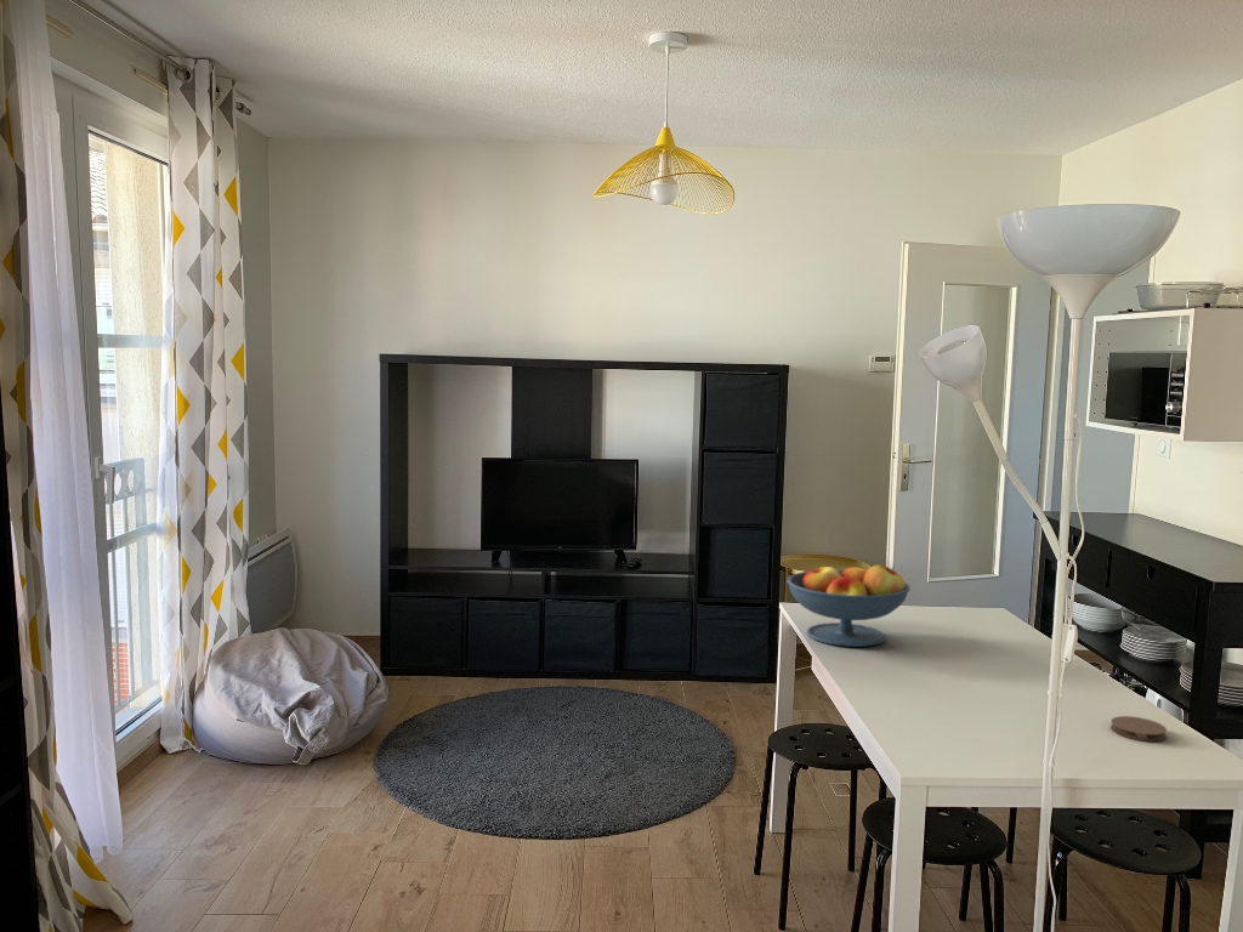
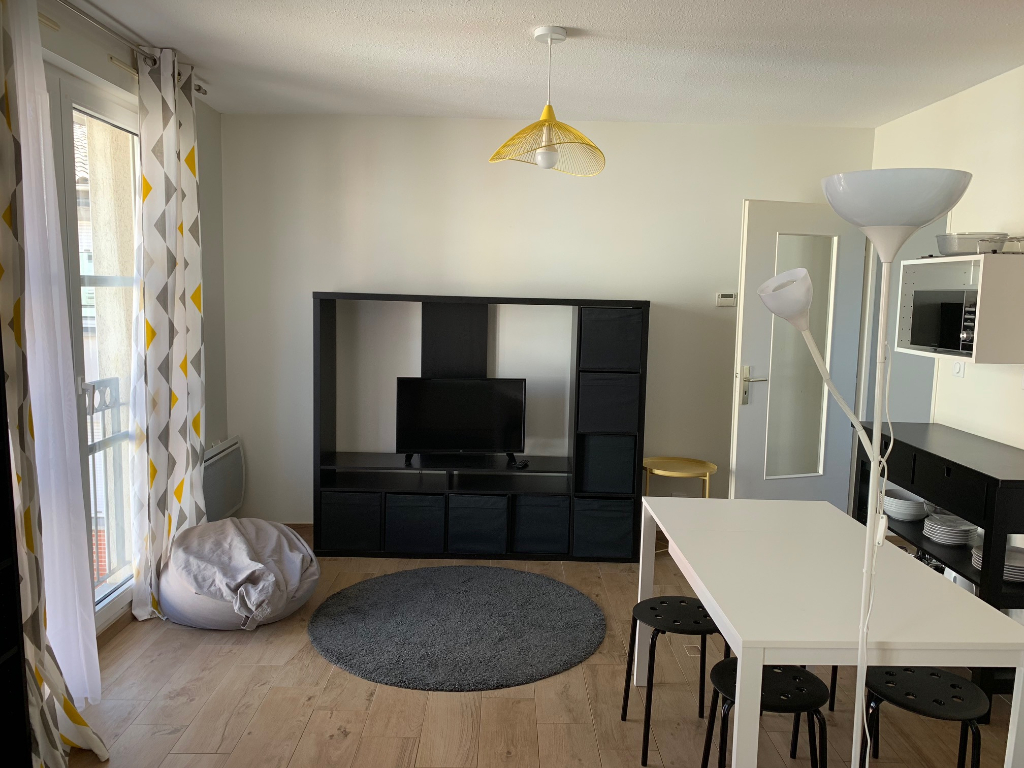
- fruit bowl [785,563,910,648]
- coaster [1109,715,1168,743]
